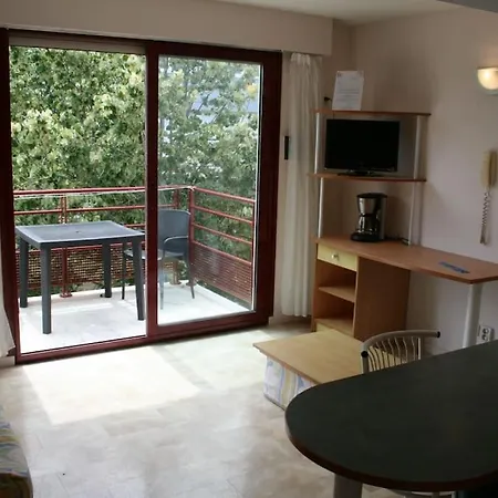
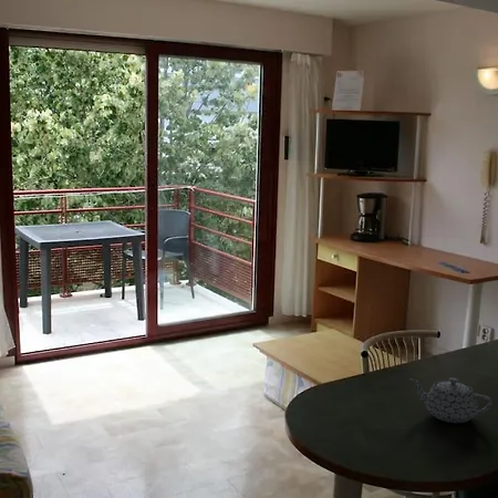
+ teapot [408,376,494,424]
